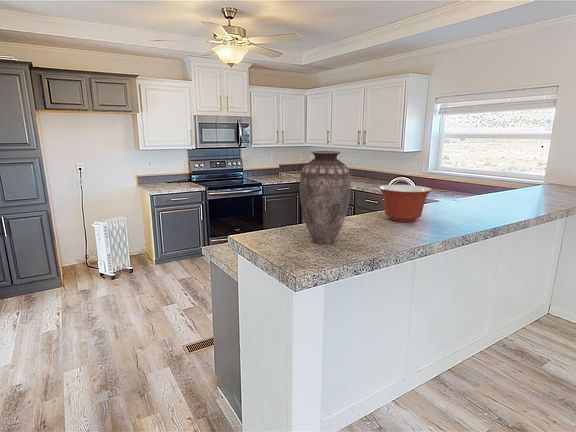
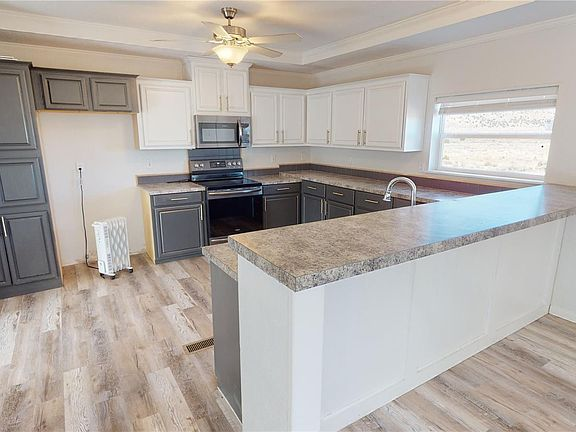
- vase [299,150,352,245]
- mixing bowl [378,184,433,223]
